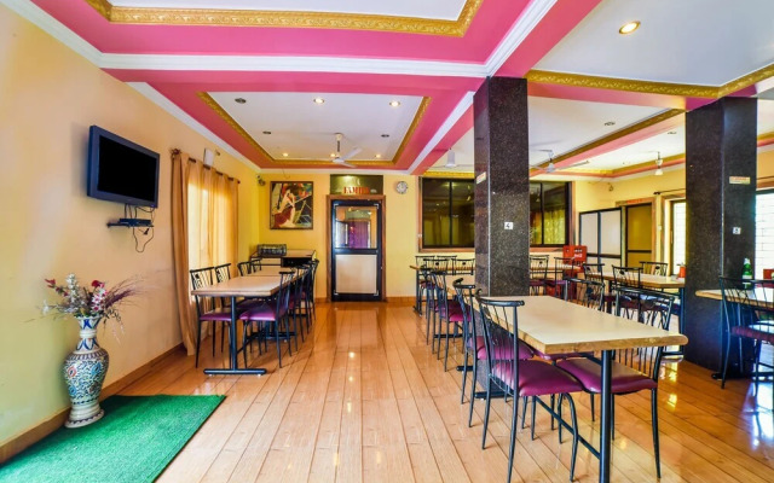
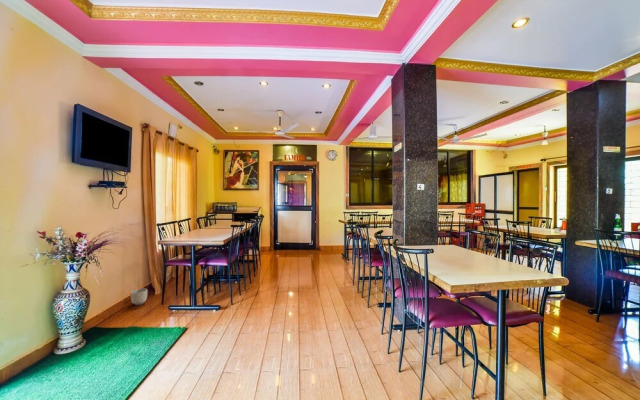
+ planter [130,288,148,306]
